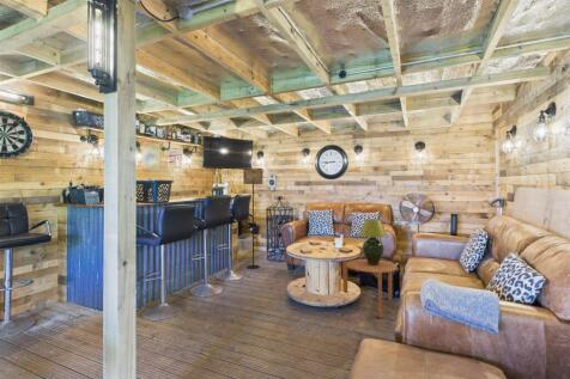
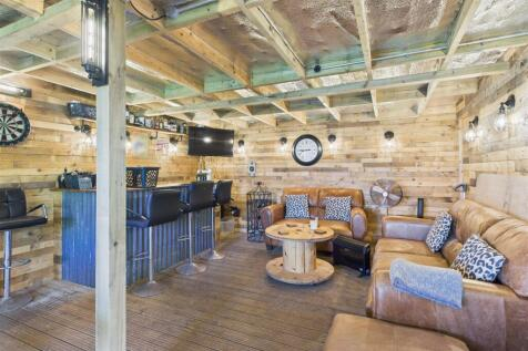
- floor lamp [242,167,263,270]
- table lamp [358,218,389,265]
- side table [341,258,399,319]
